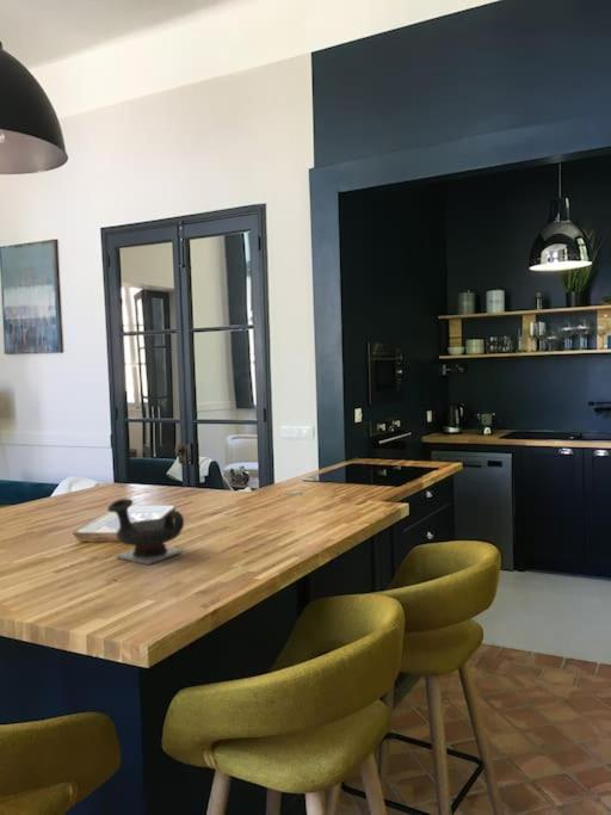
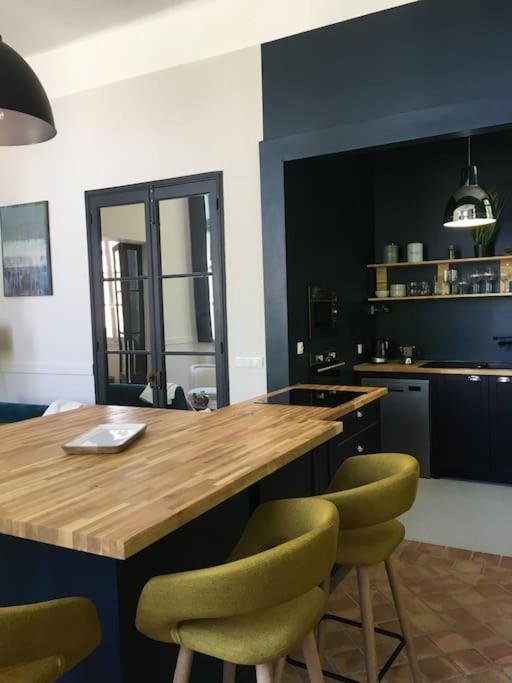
- teapot [106,498,185,566]
